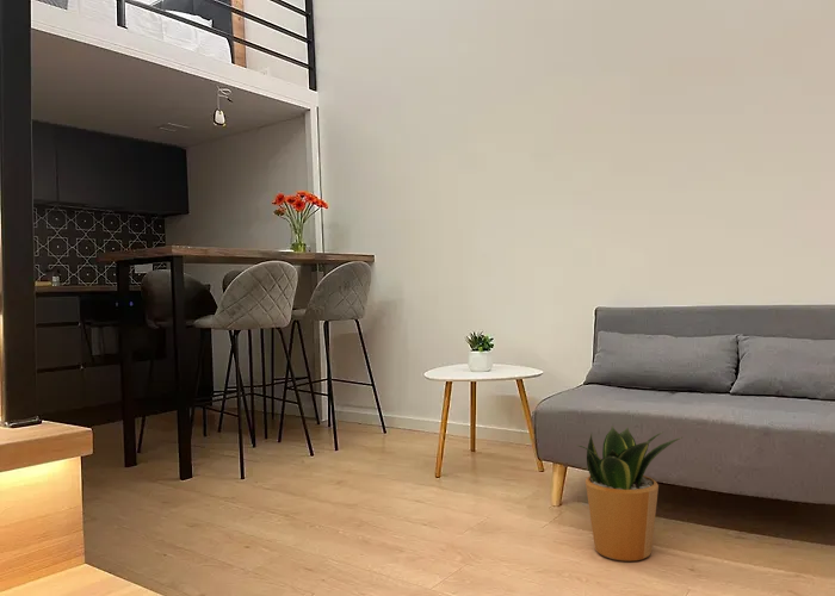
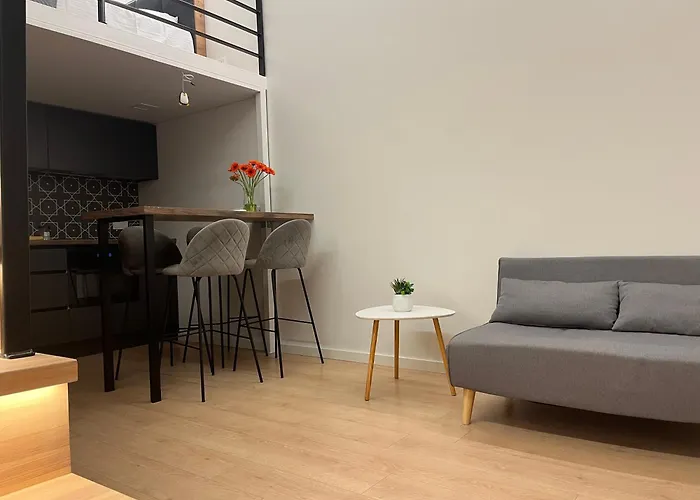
- potted plant [577,426,684,563]
